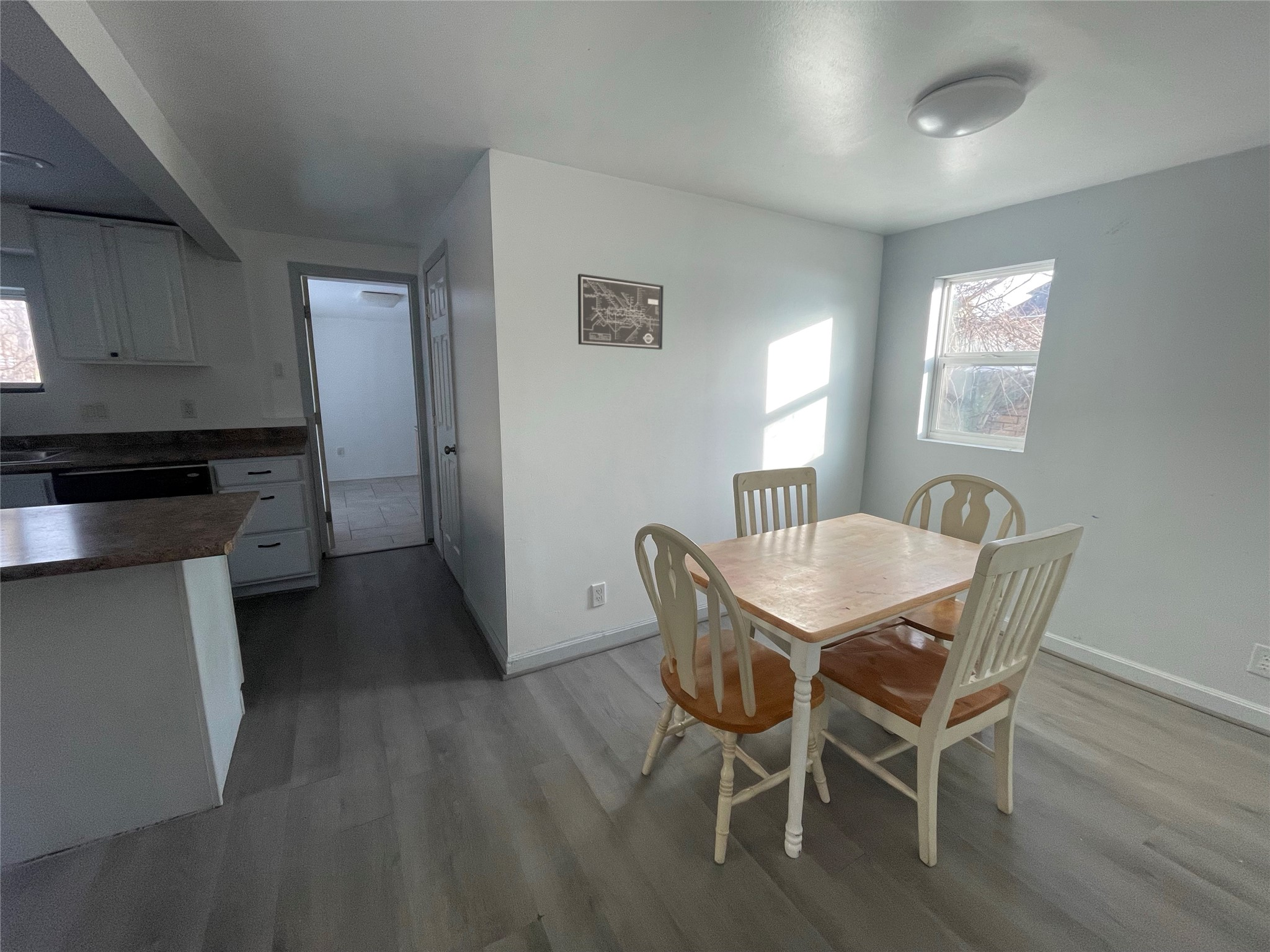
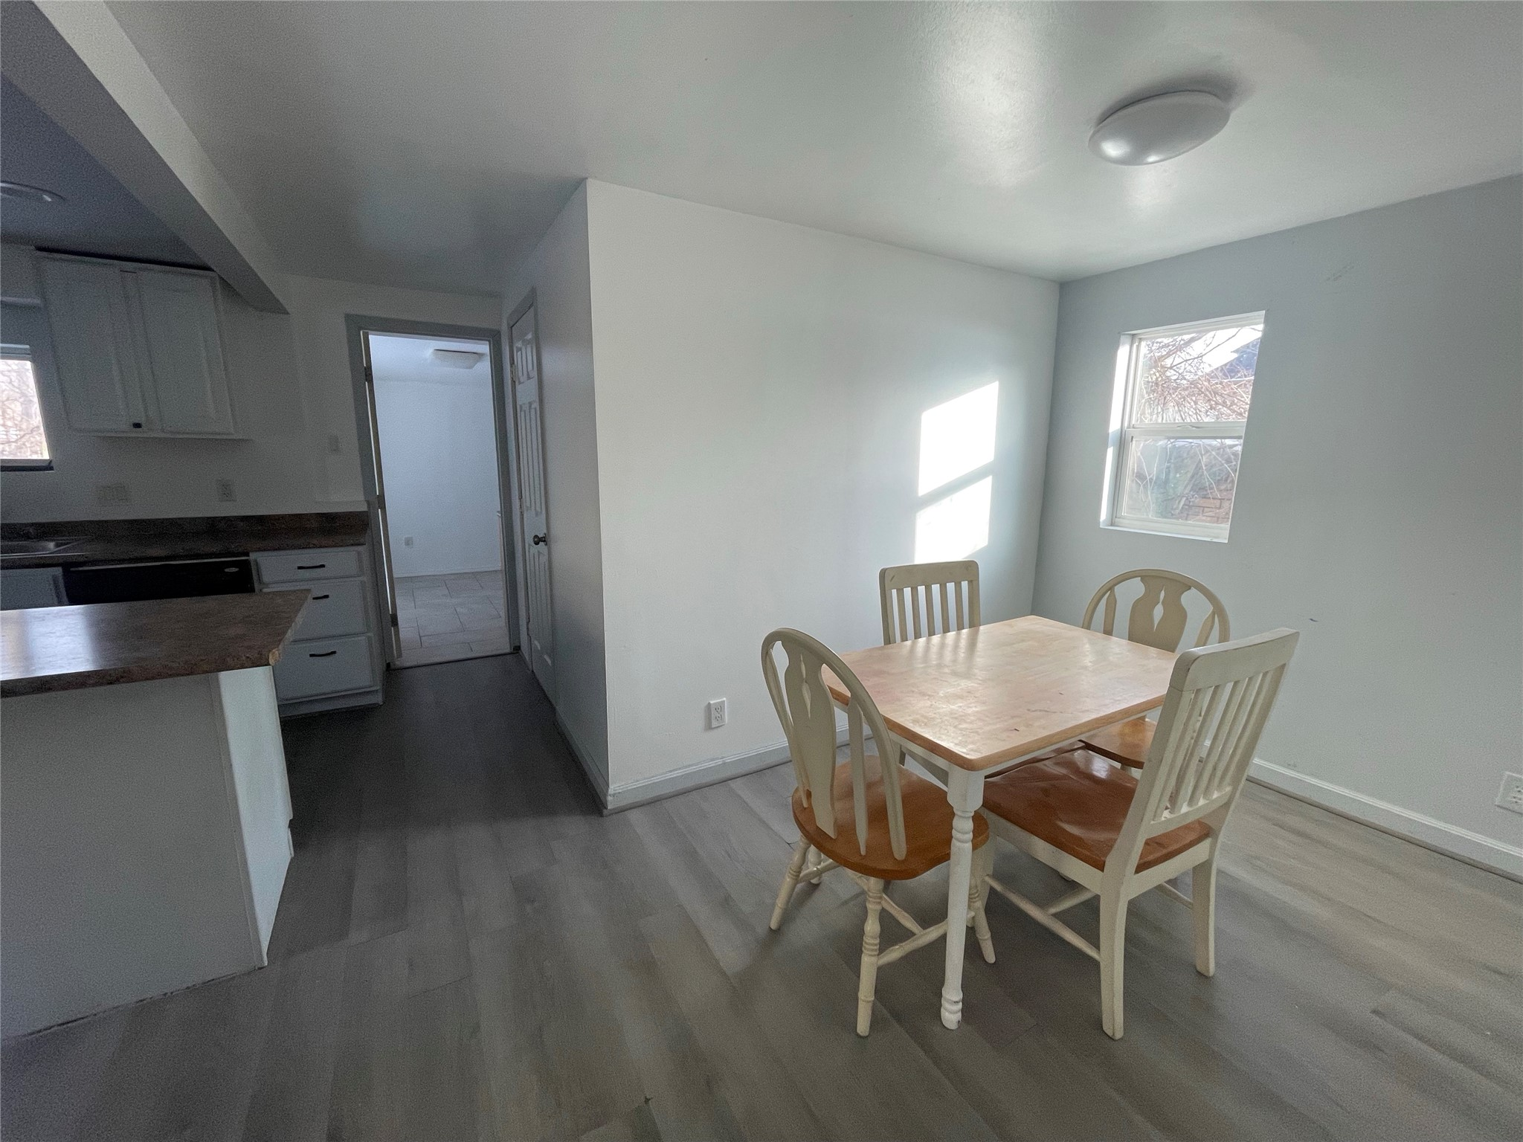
- wall art [577,273,664,350]
